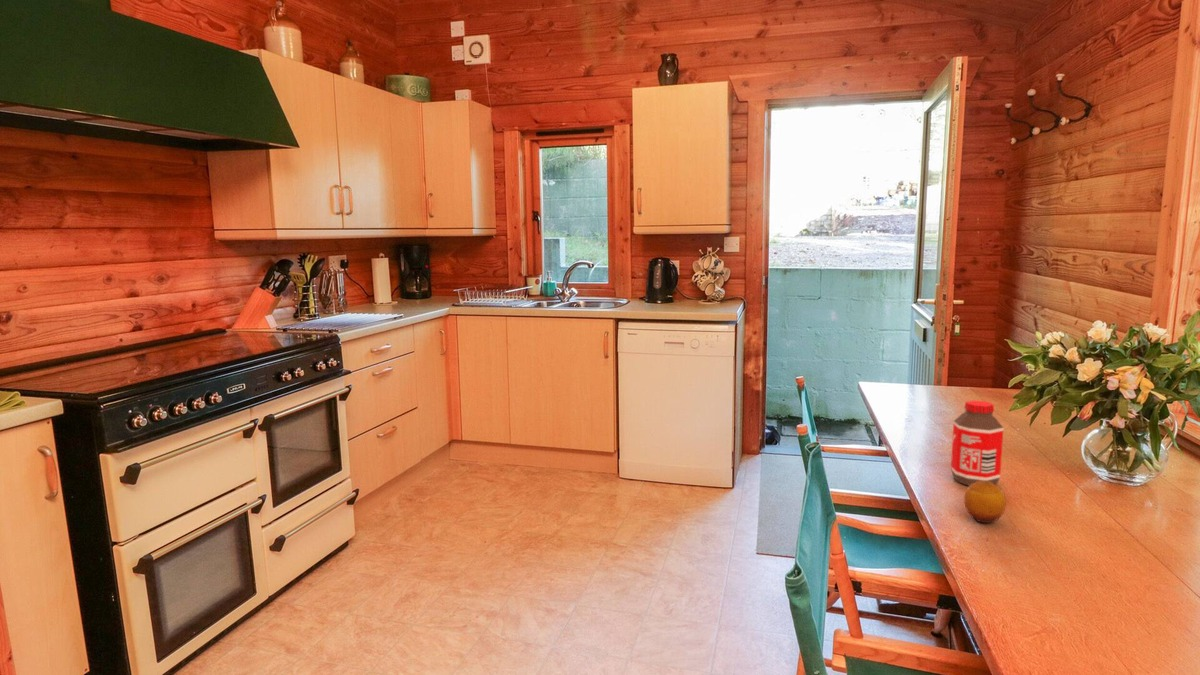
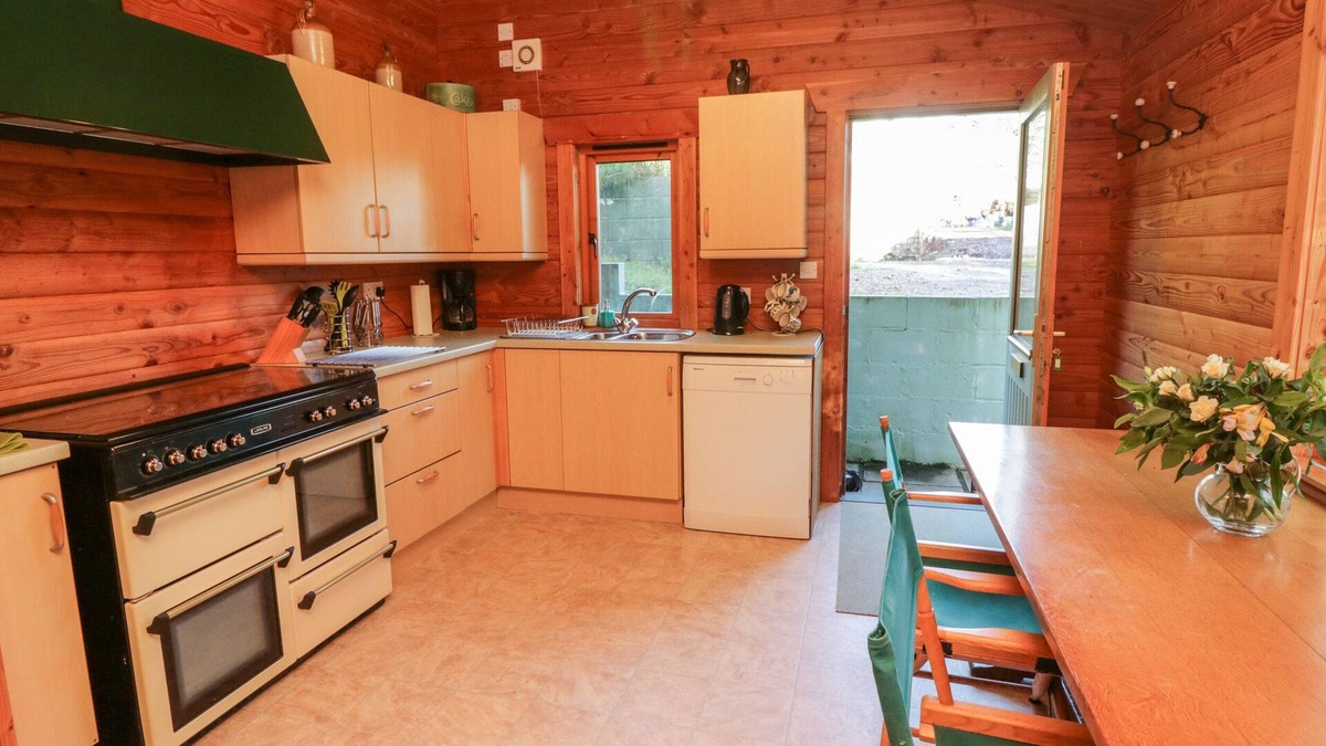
- bottle [950,399,1004,486]
- fruit [963,480,1007,524]
